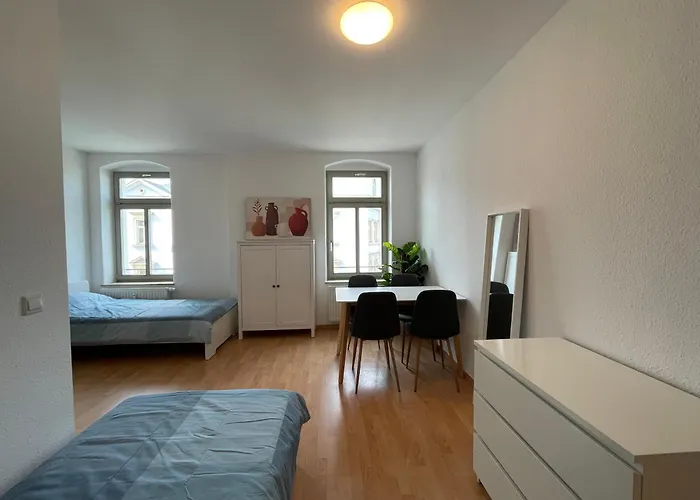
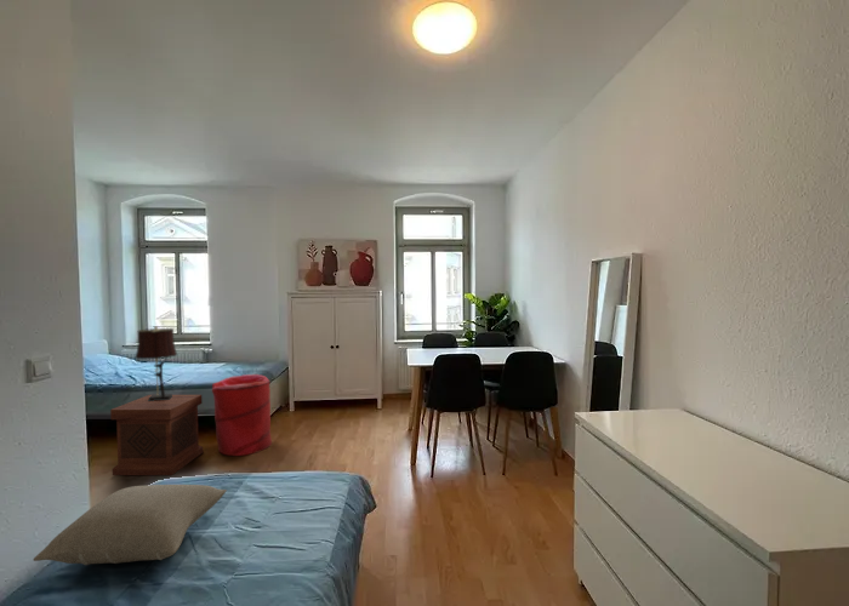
+ laundry hamper [211,373,273,457]
+ table lamp [135,325,178,401]
+ side table [109,394,204,476]
+ pillow [32,484,228,566]
